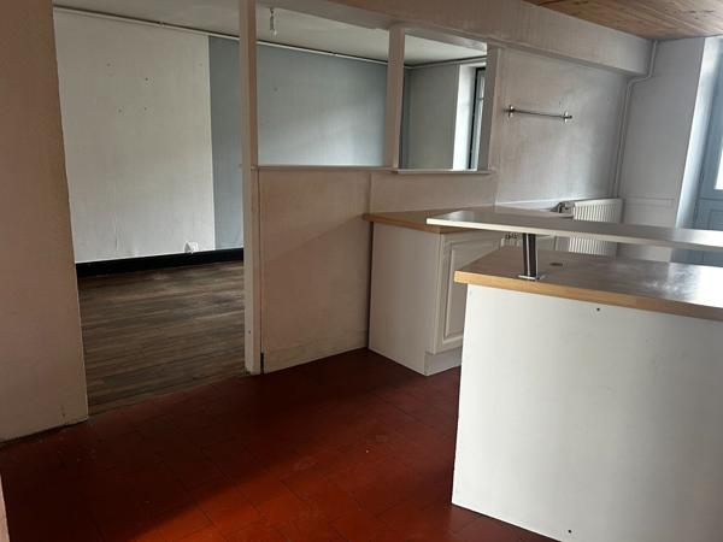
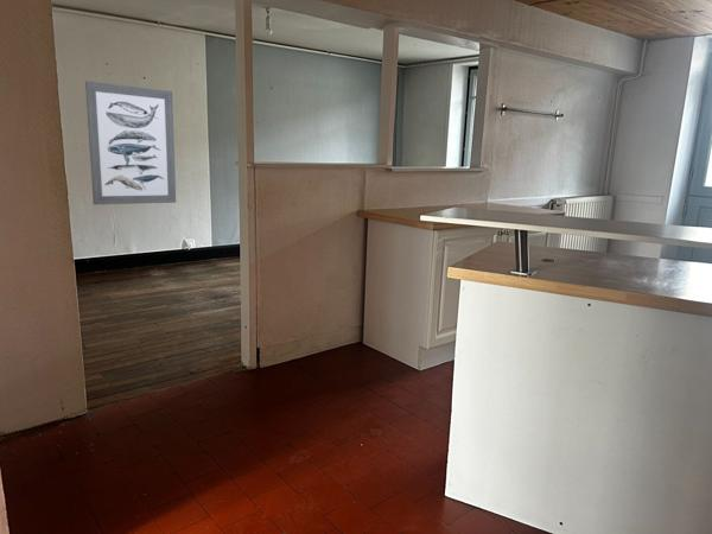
+ wall art [84,81,177,205]
